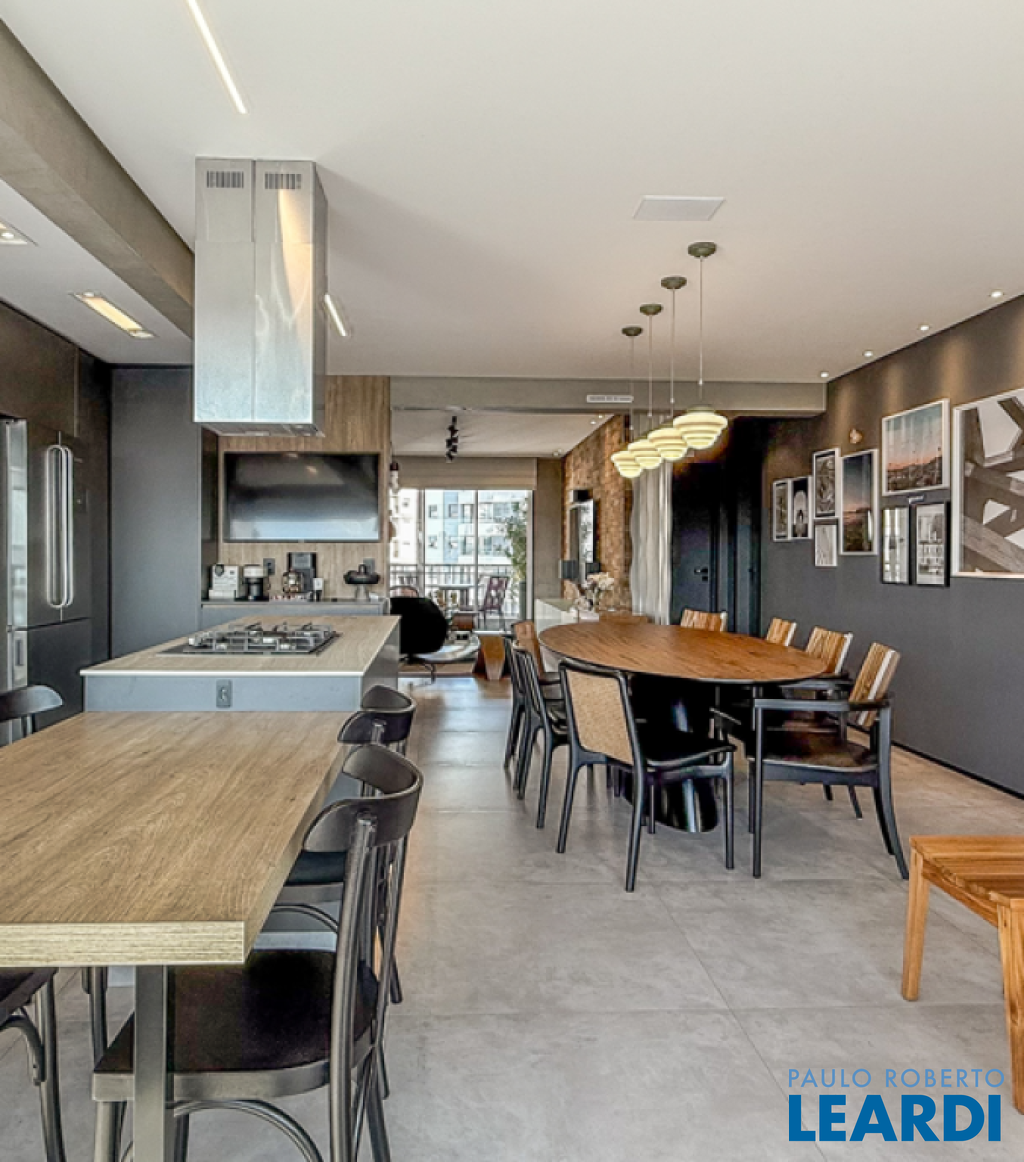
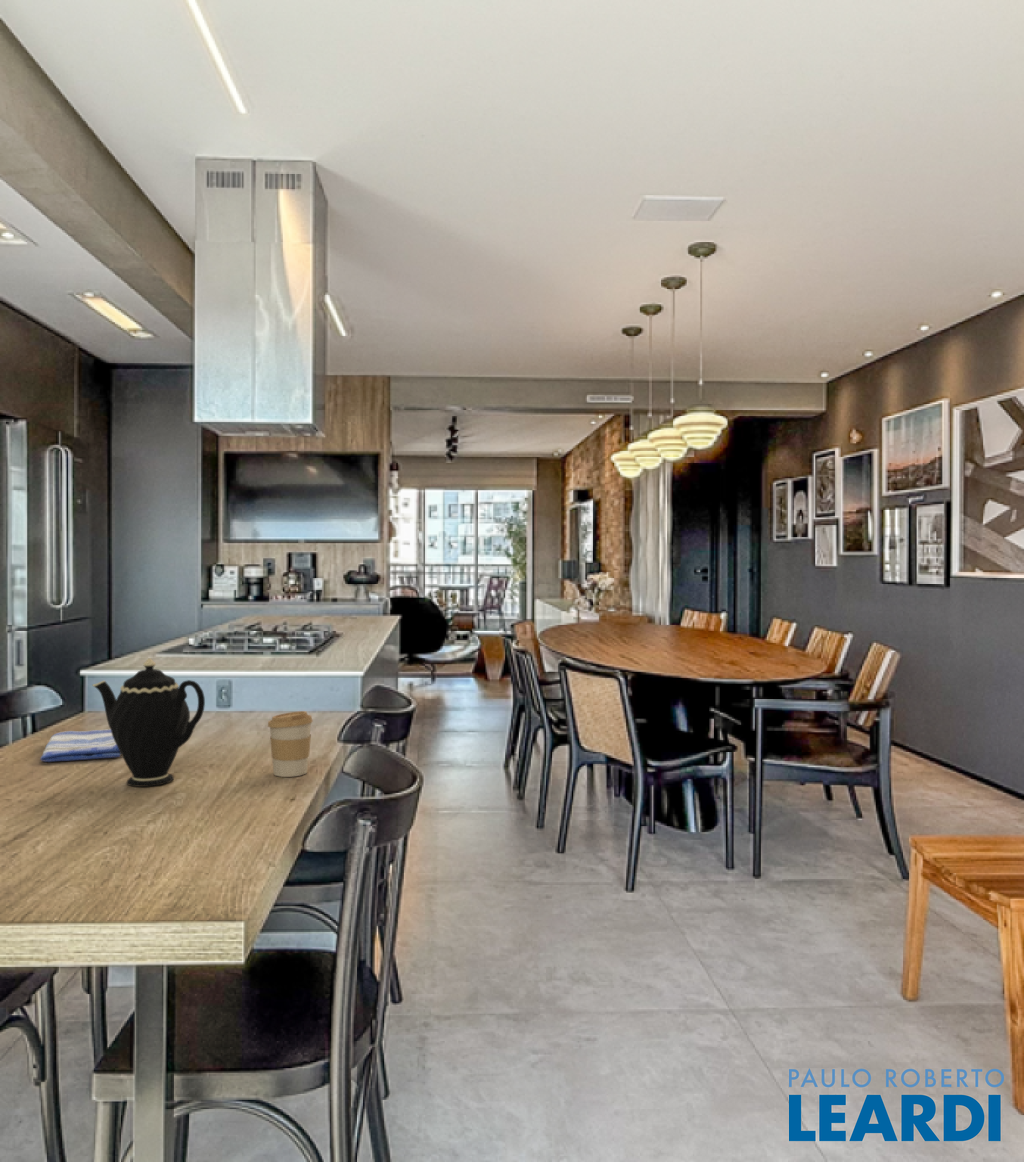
+ dish towel [39,728,121,763]
+ coffee cup [267,710,314,778]
+ teapot [92,657,206,788]
